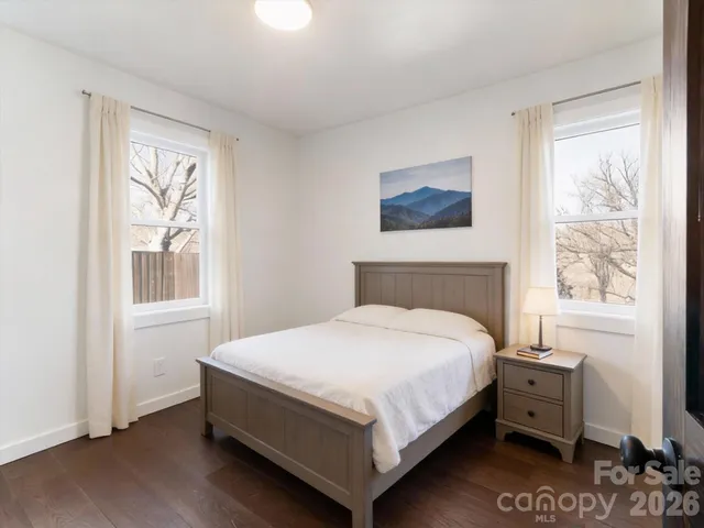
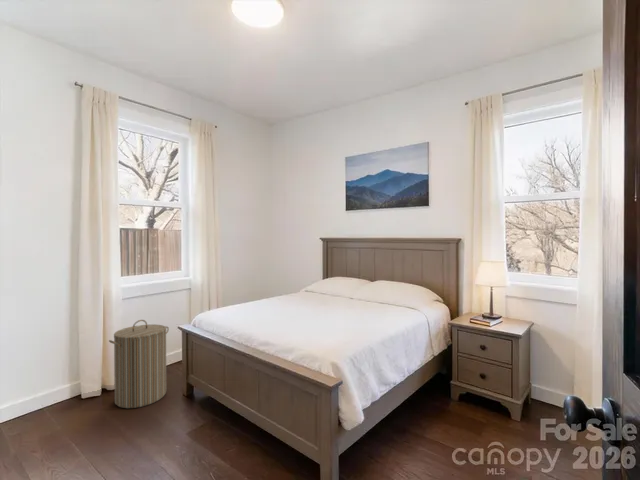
+ laundry hamper [108,319,170,409]
